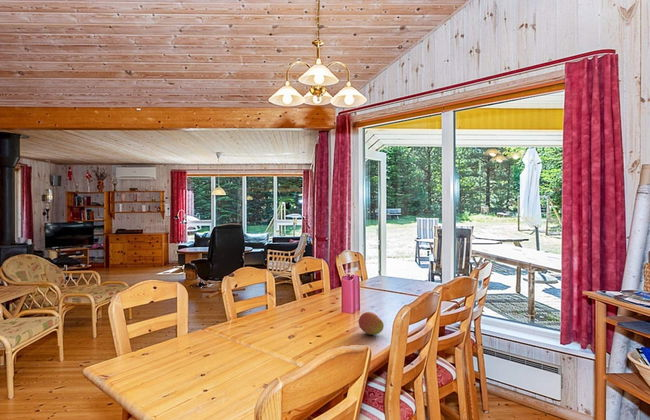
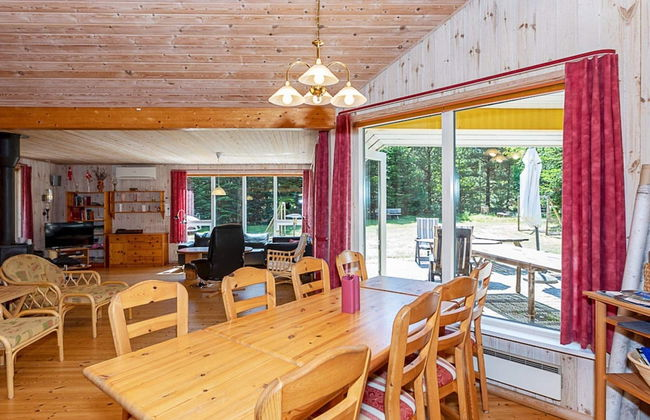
- fruit [357,311,385,336]
